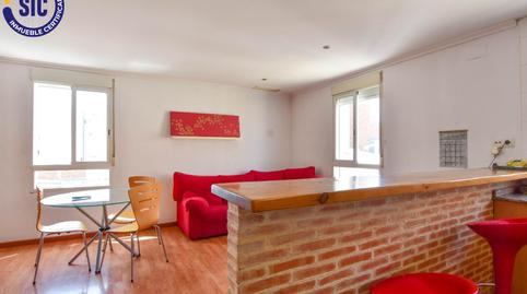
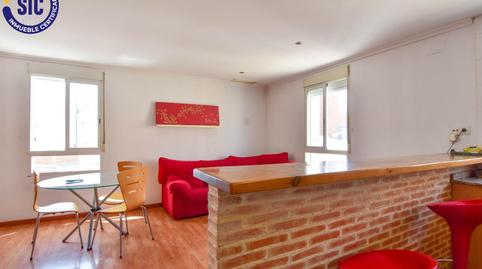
- calendar [437,121,469,169]
